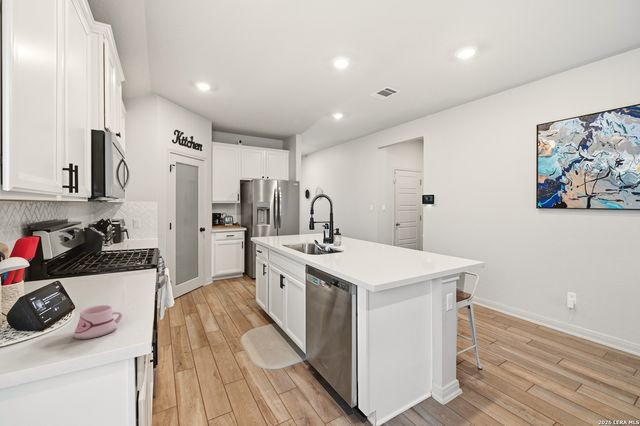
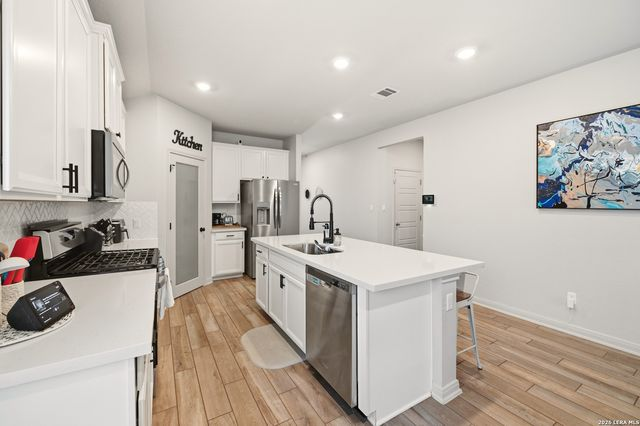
- mug [73,304,123,340]
